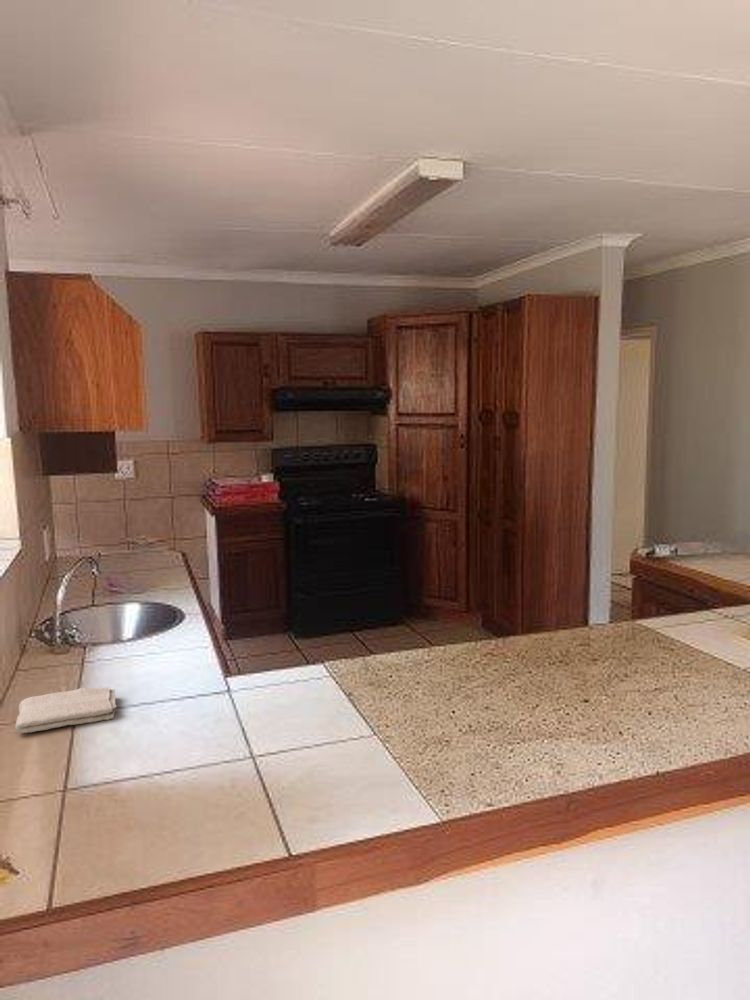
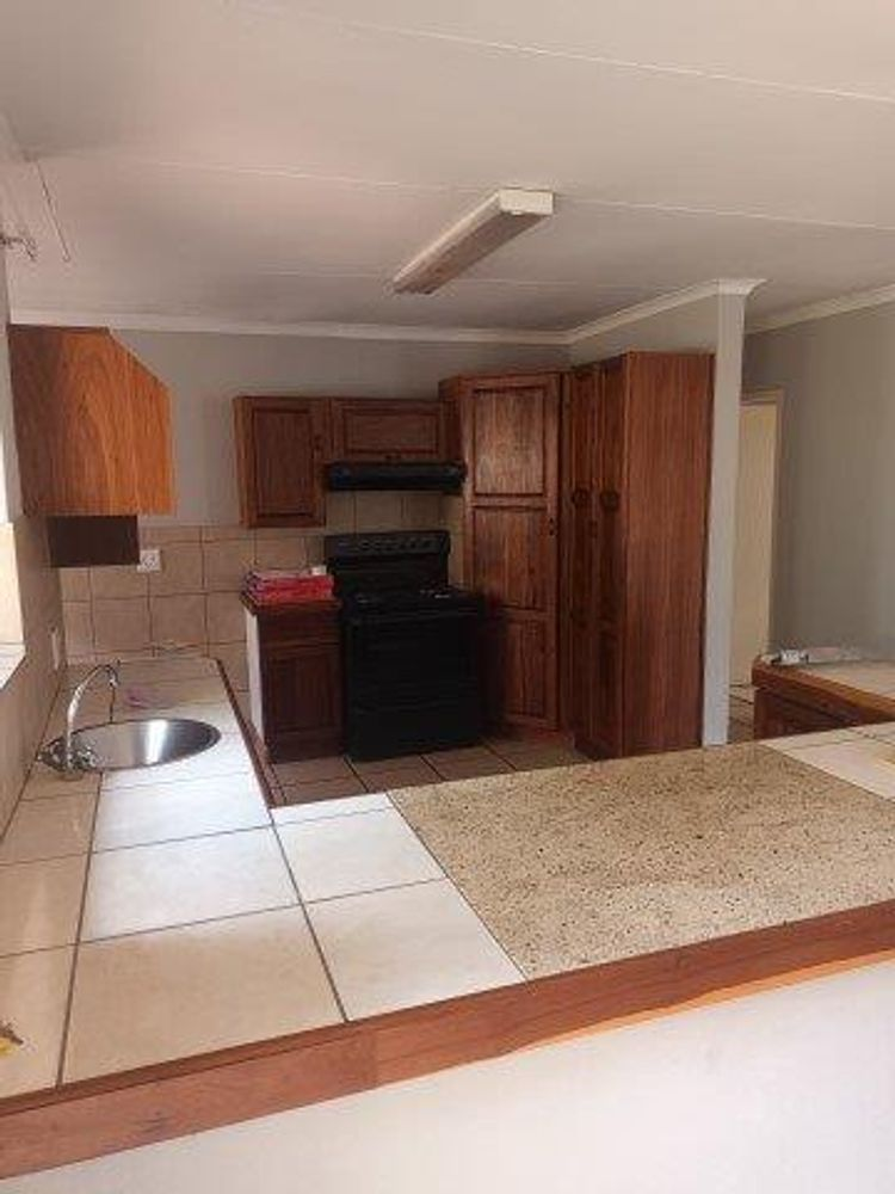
- washcloth [14,686,118,734]
